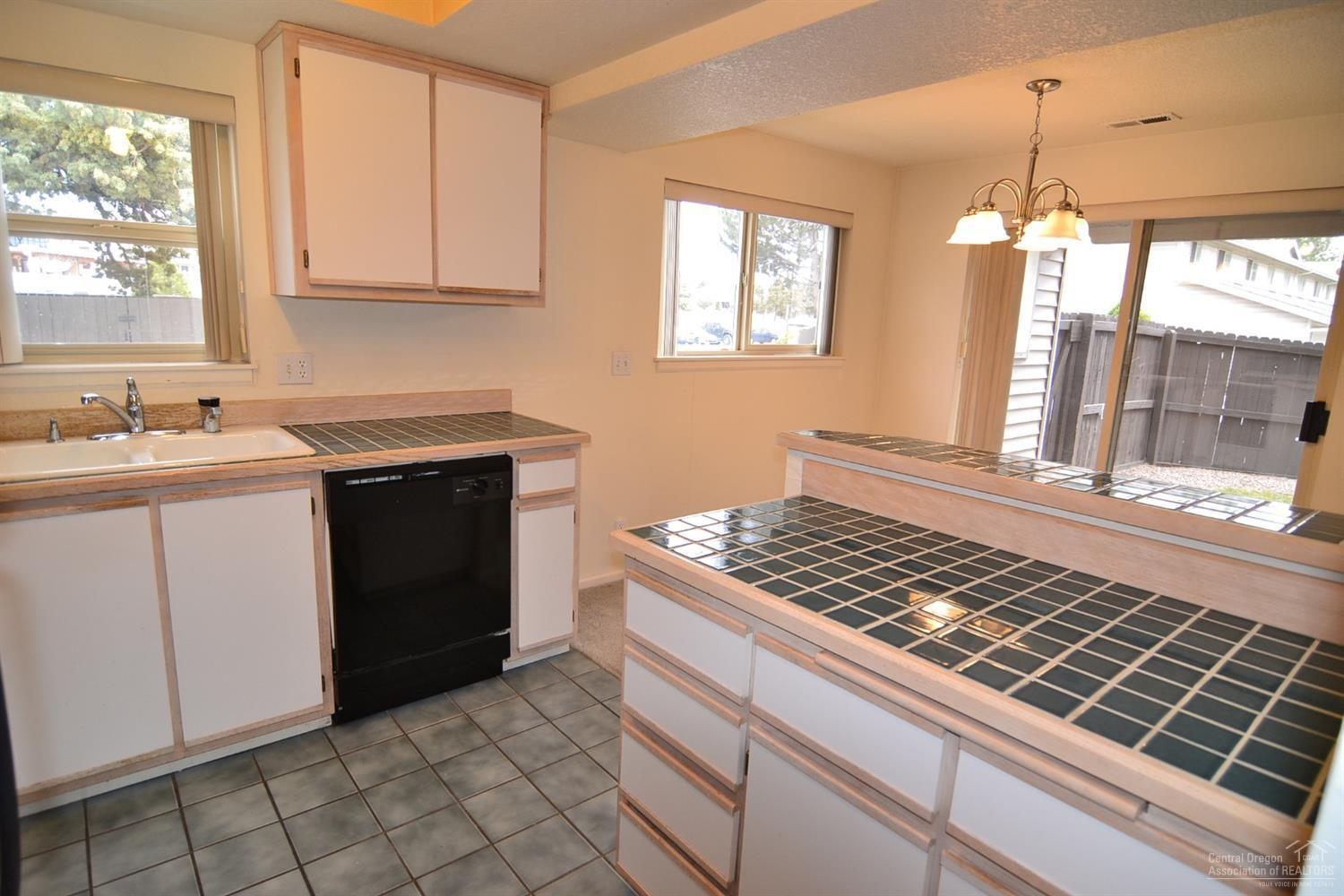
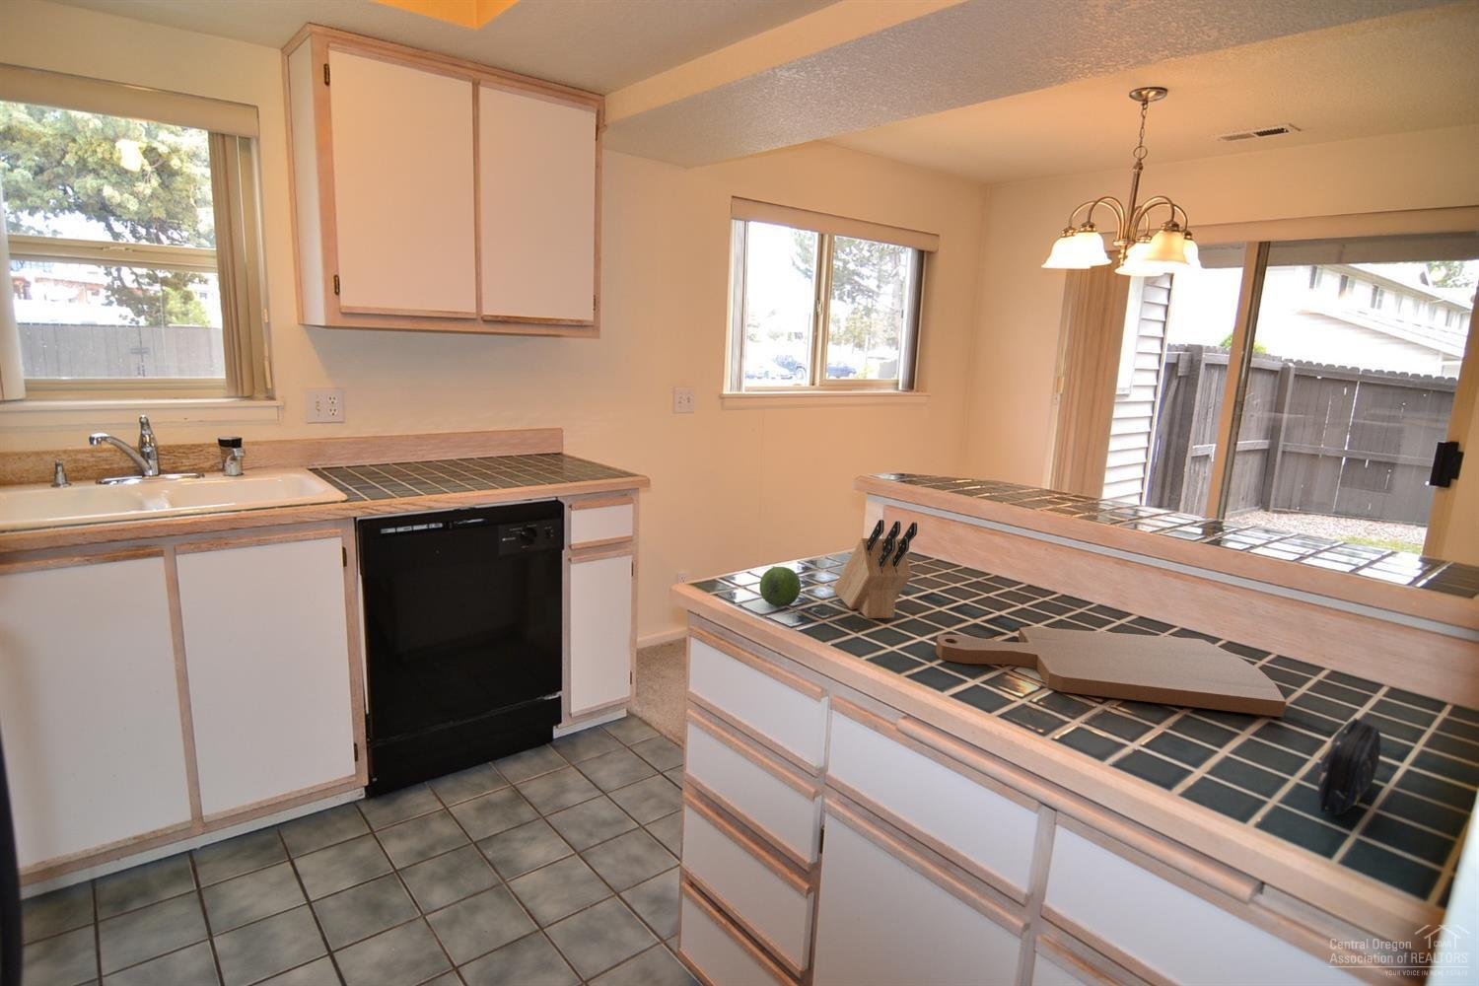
+ pencil case [1317,716,1381,817]
+ knife block [832,518,918,620]
+ fruit [758,566,801,607]
+ cutting board [934,626,1286,717]
